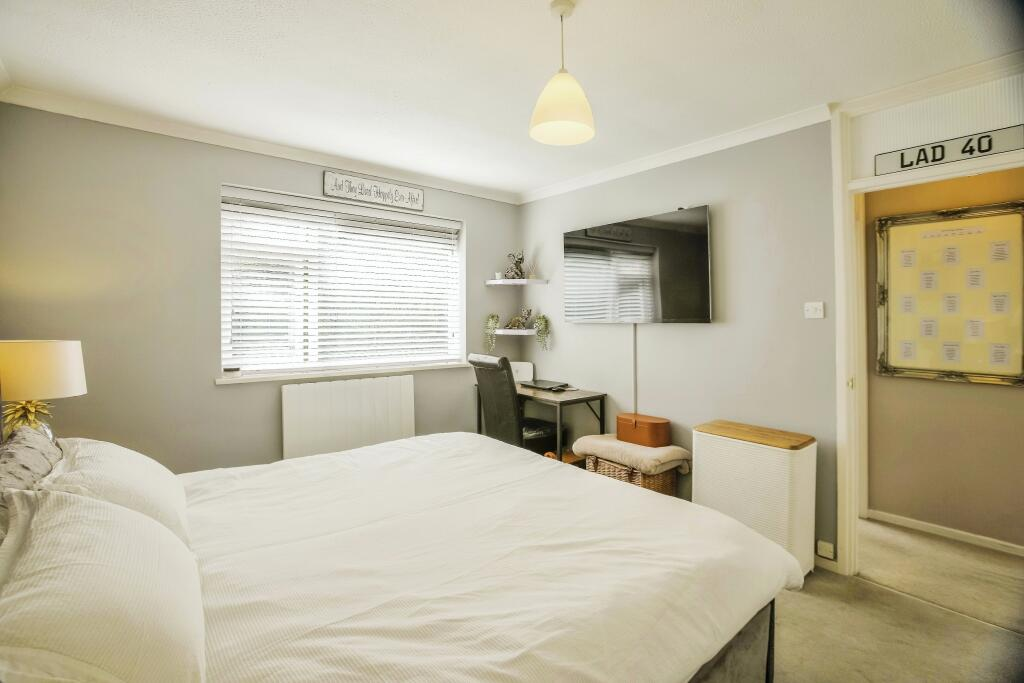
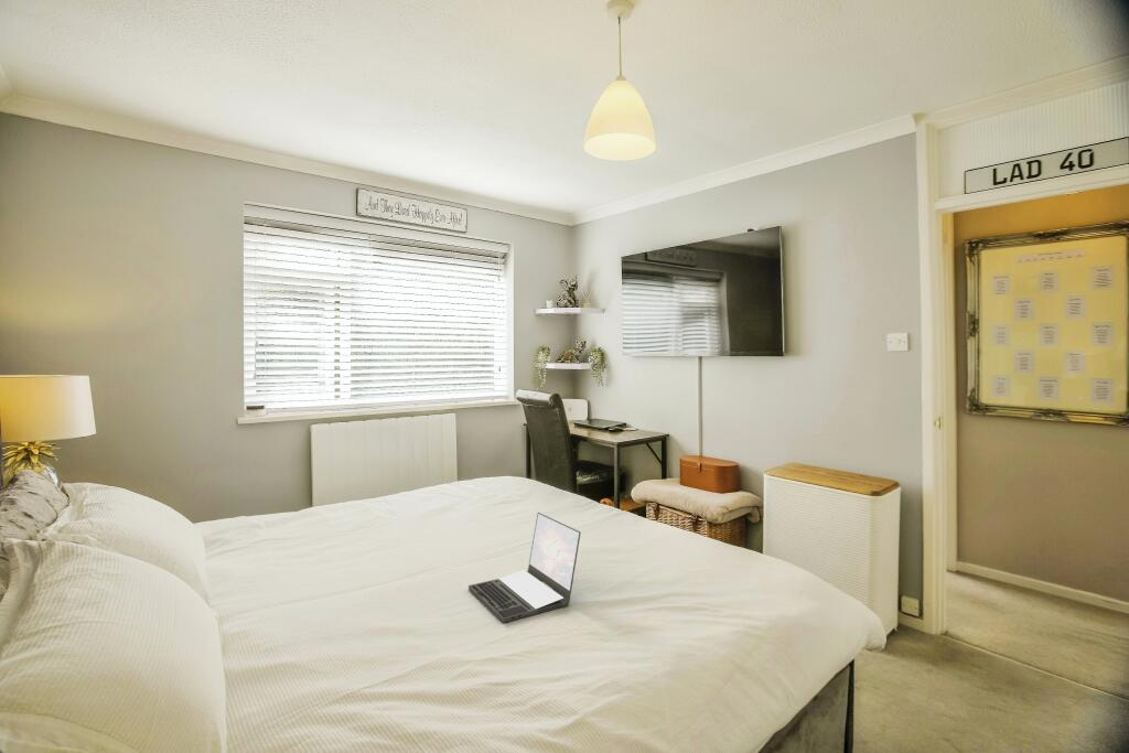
+ laptop [467,512,582,624]
